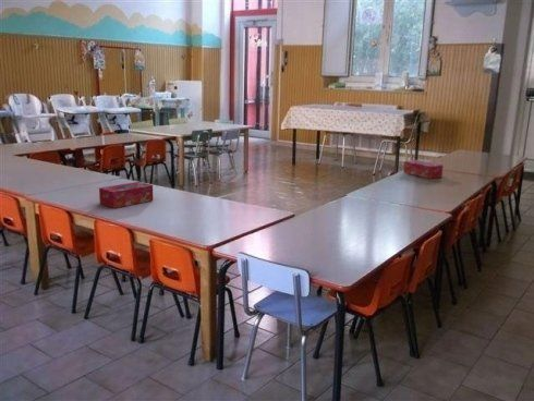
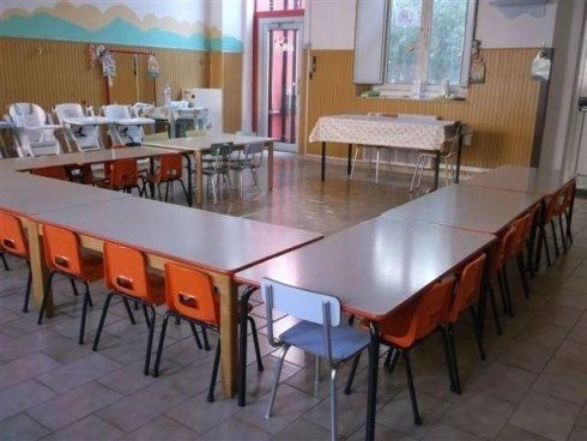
- tissue box [98,181,154,209]
- tissue box [402,159,445,180]
